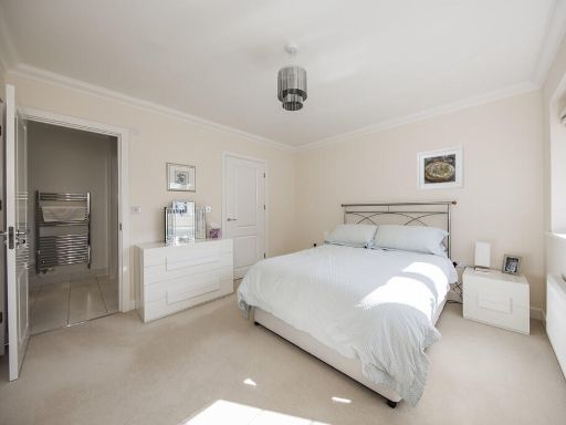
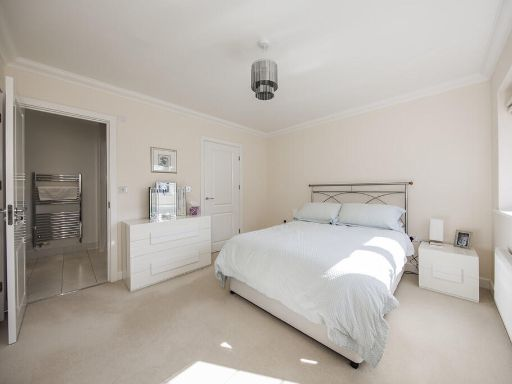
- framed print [417,145,464,191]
